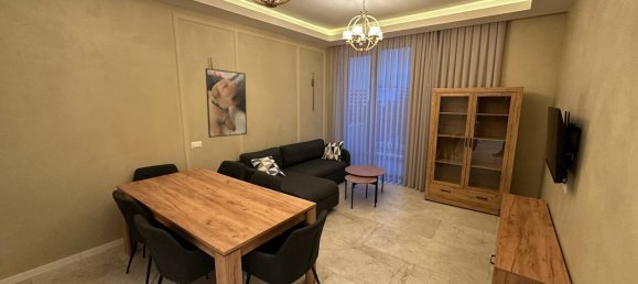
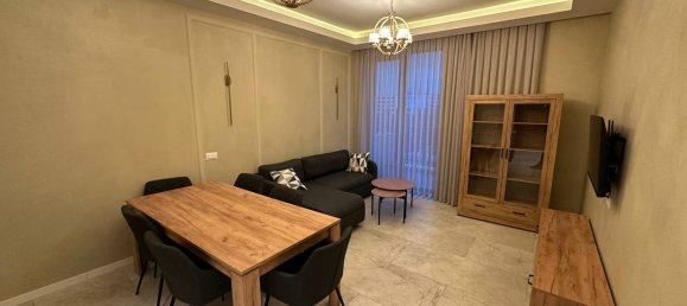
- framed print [204,67,248,139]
